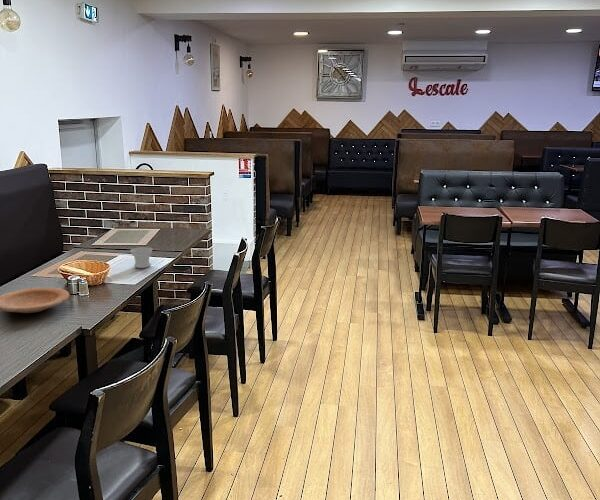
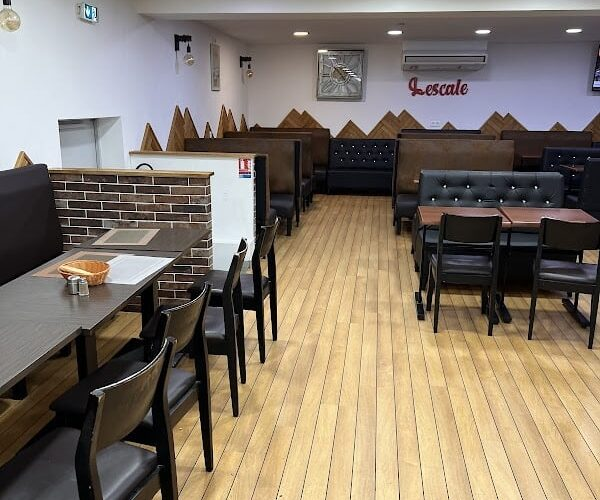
- cup [129,246,153,269]
- plate [0,287,70,314]
